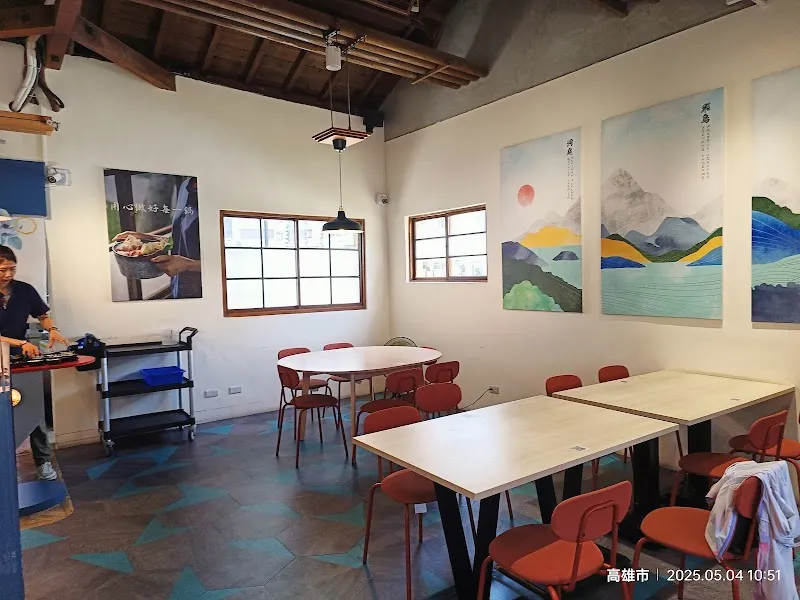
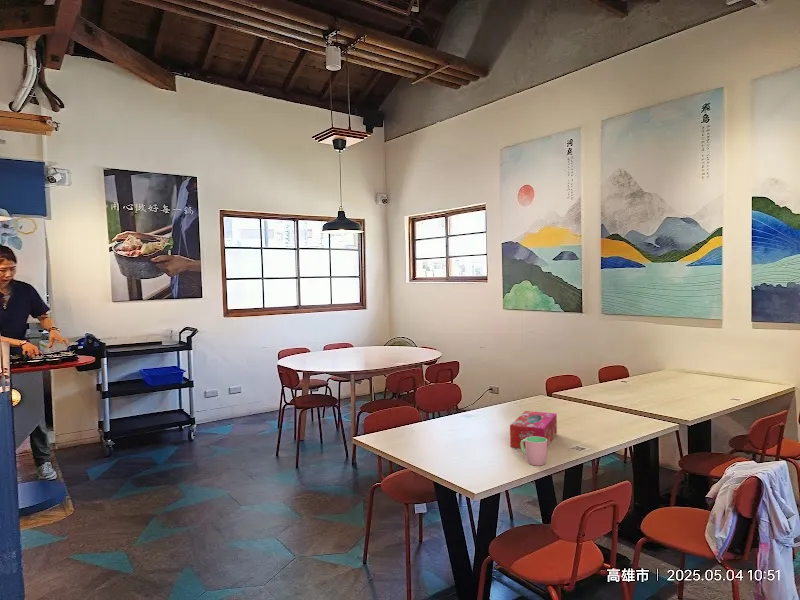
+ cup [520,436,548,467]
+ tissue box [509,410,558,450]
